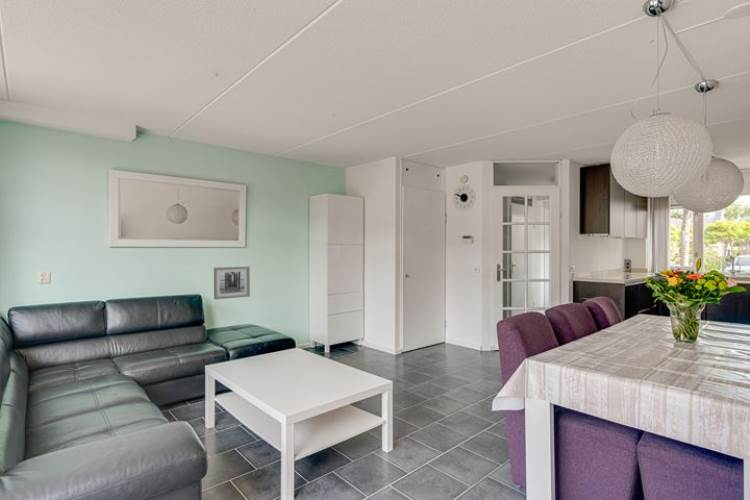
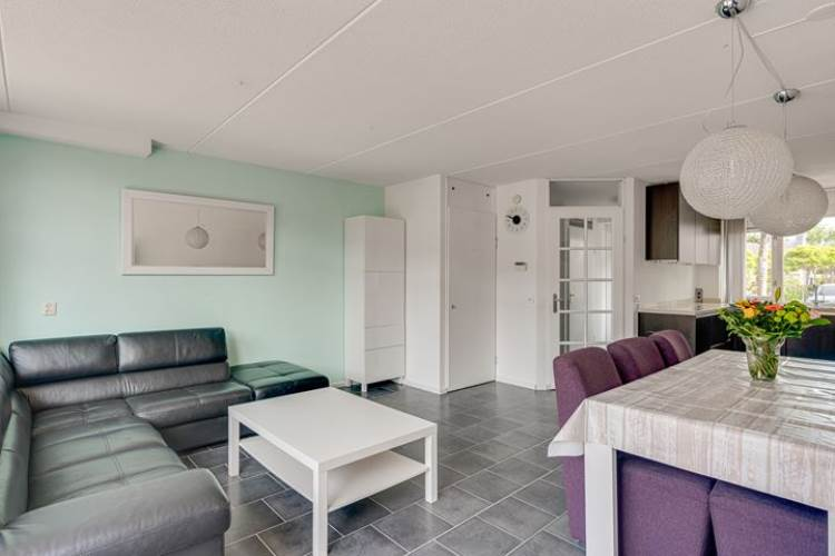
- wall art [213,265,251,300]
